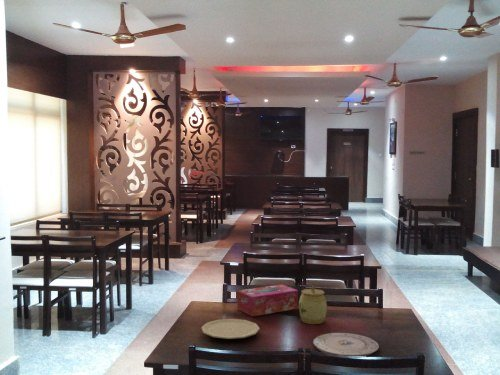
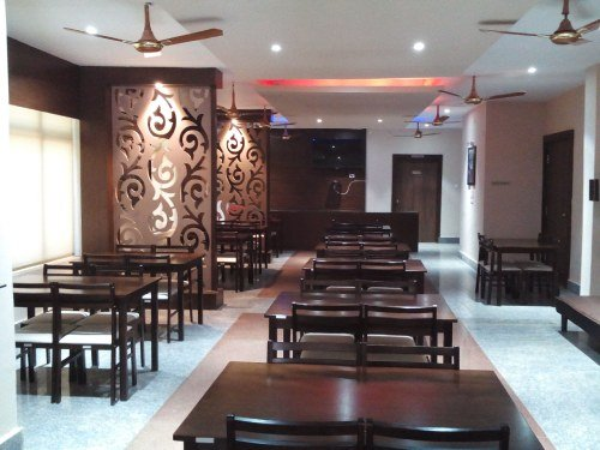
- jar [298,284,328,325]
- plate [312,332,380,357]
- plate [200,318,261,340]
- tissue box [236,284,299,317]
